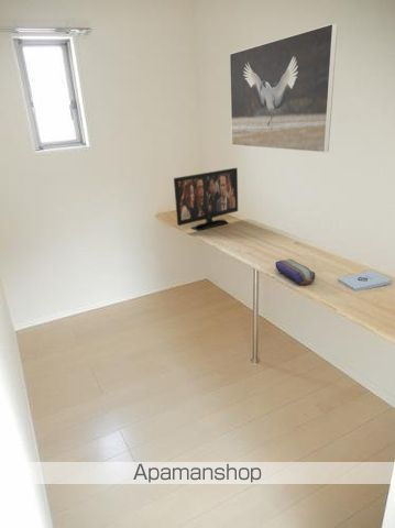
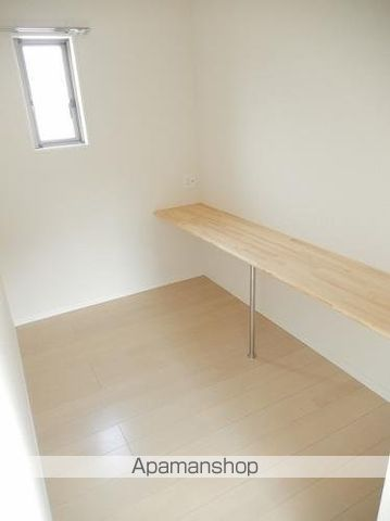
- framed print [229,22,339,154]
- flat panel tv [173,167,239,232]
- notepad [337,270,393,293]
- pencil case [275,258,316,286]
